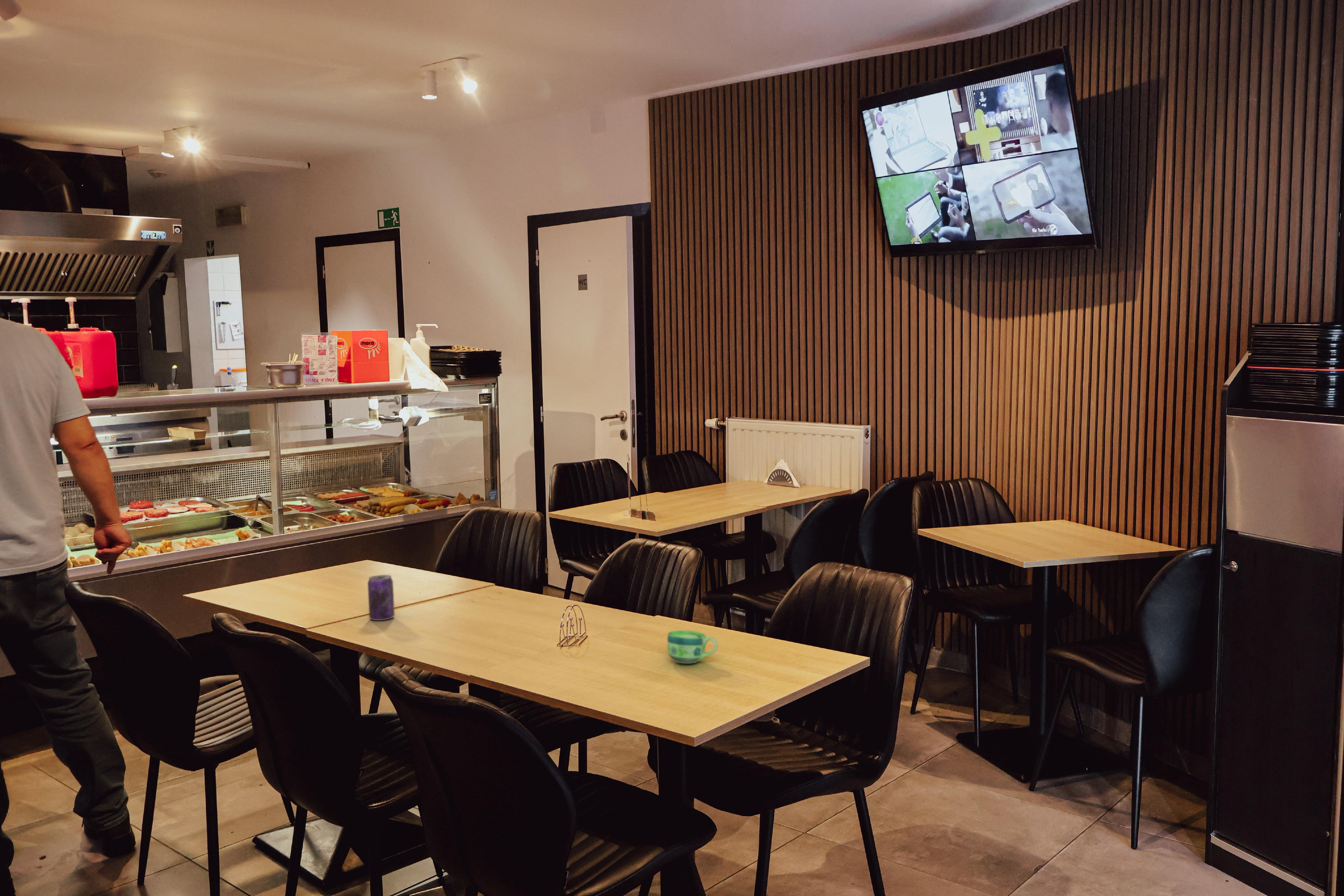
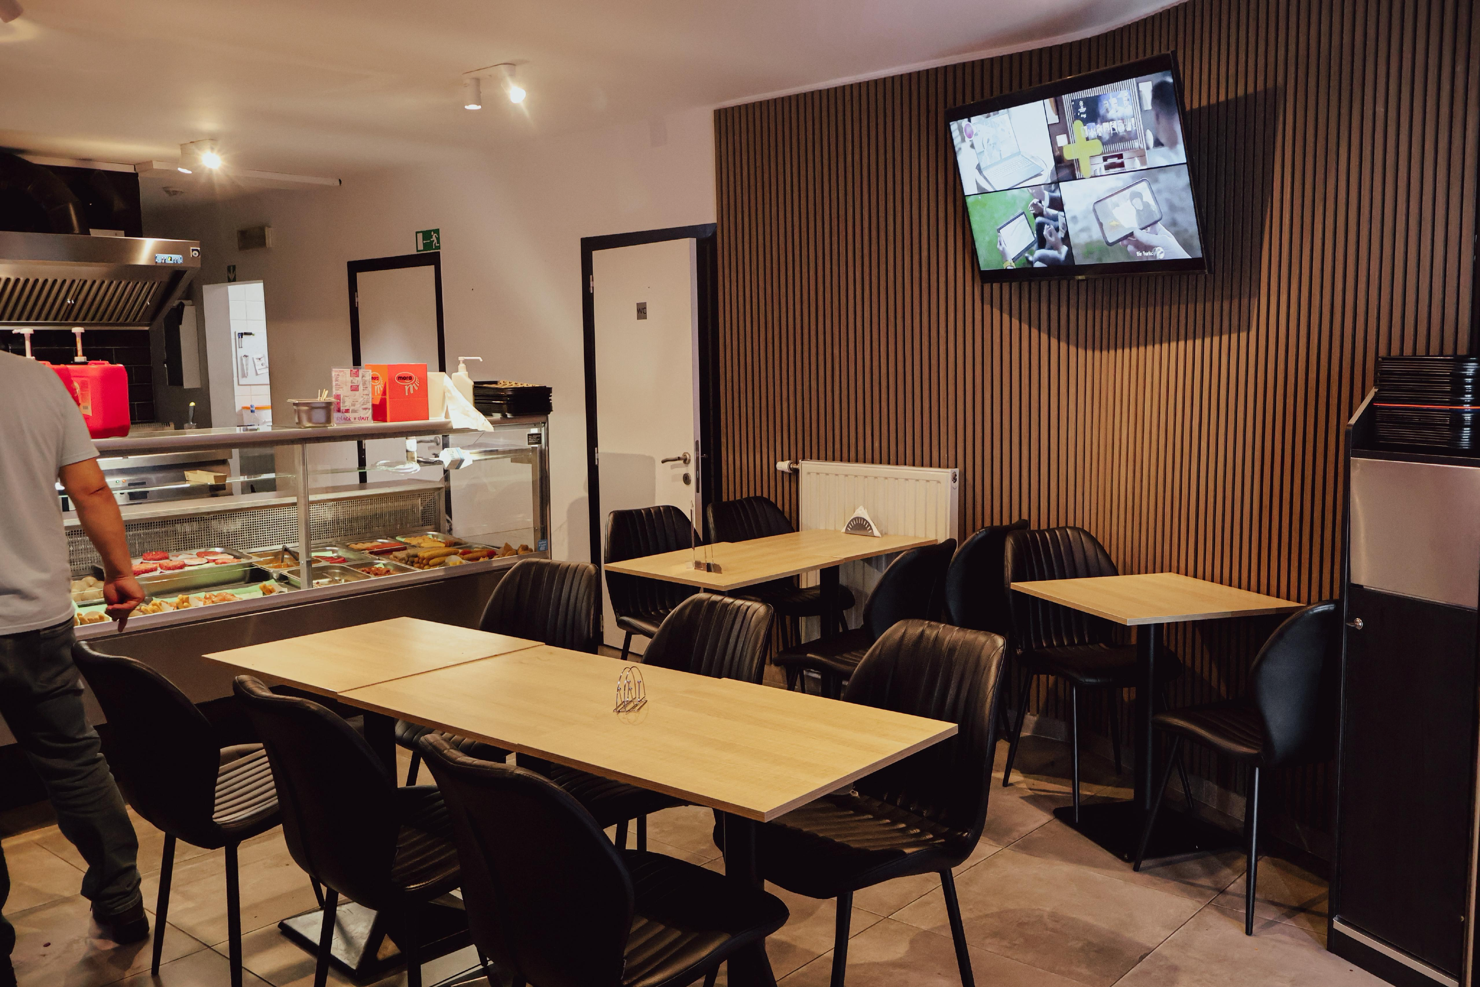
- beverage can [367,574,395,621]
- cup [667,630,718,664]
